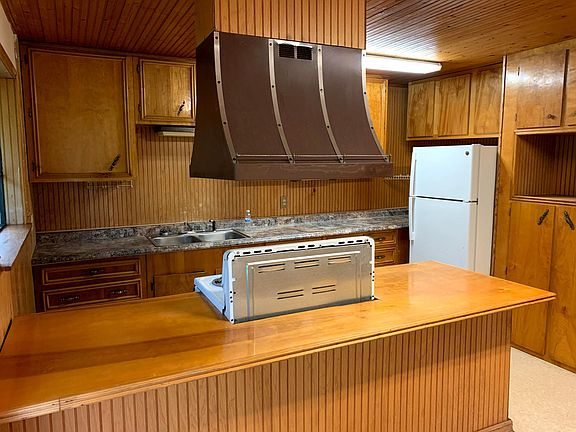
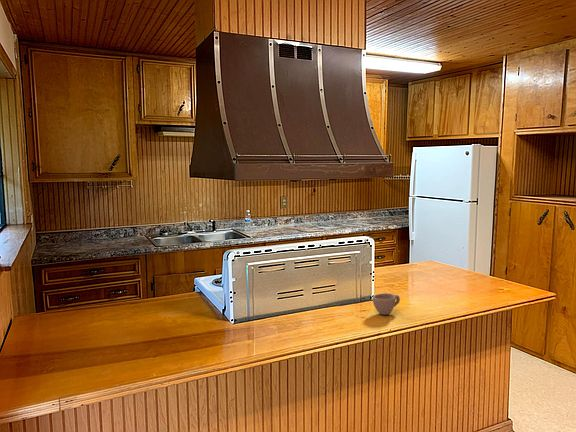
+ cup [371,292,401,316]
